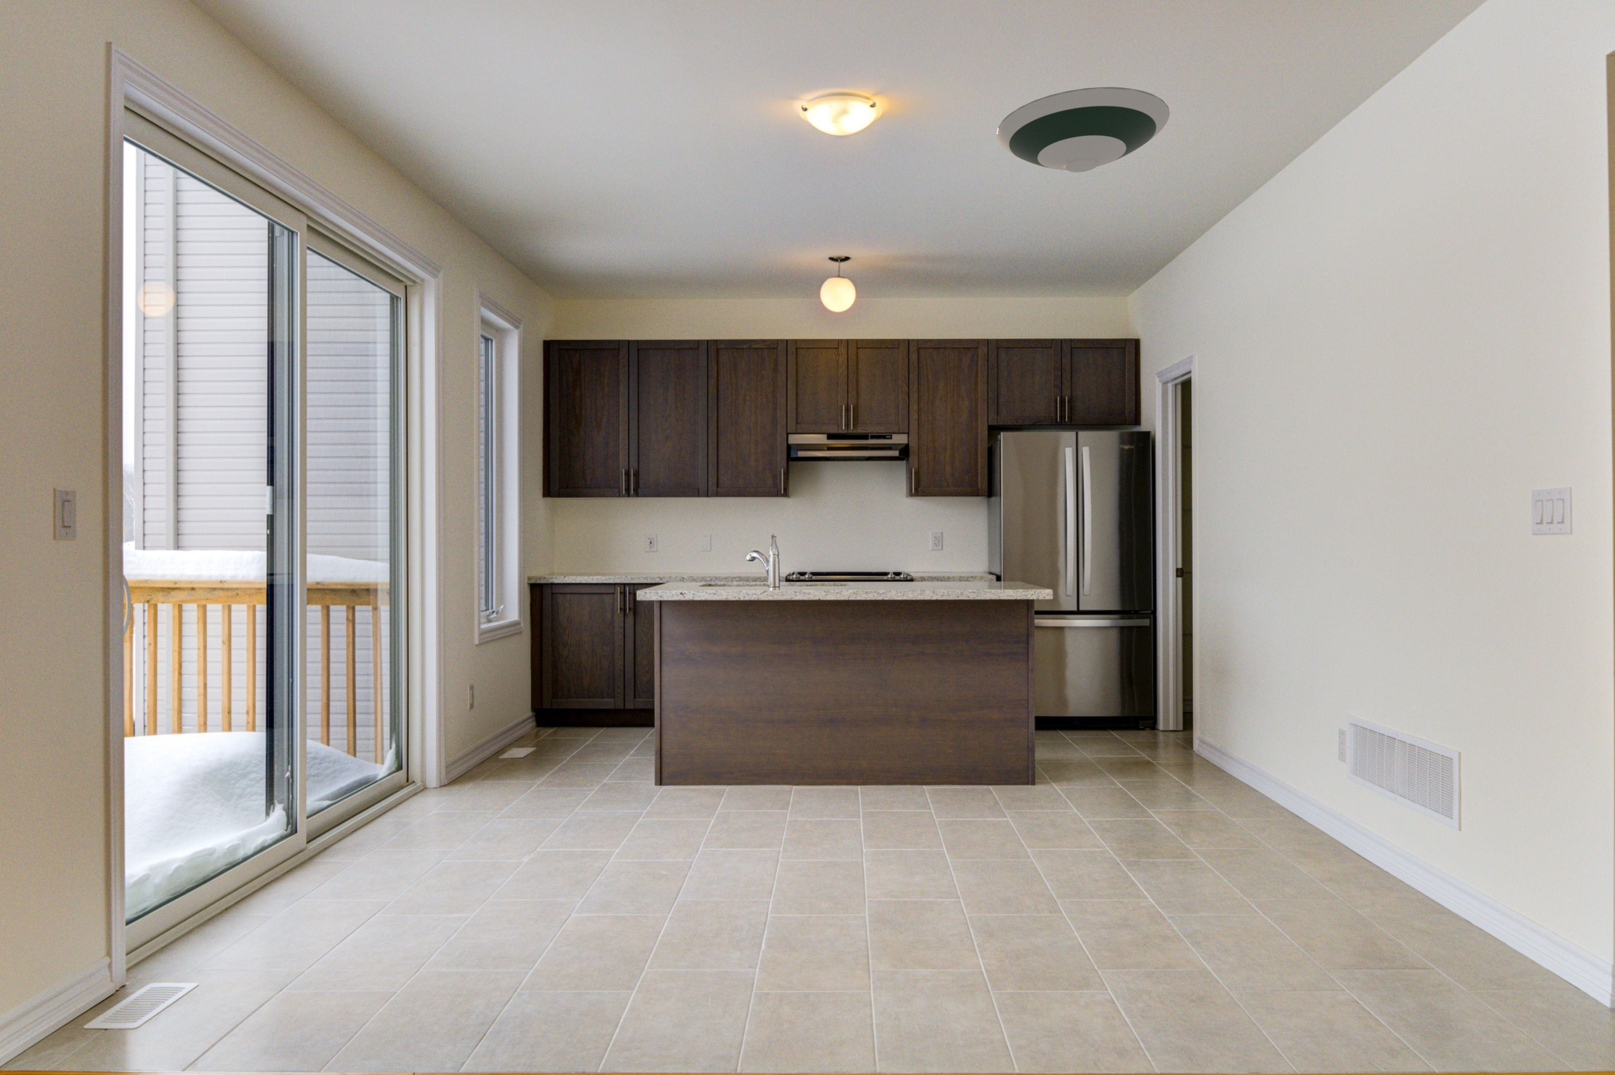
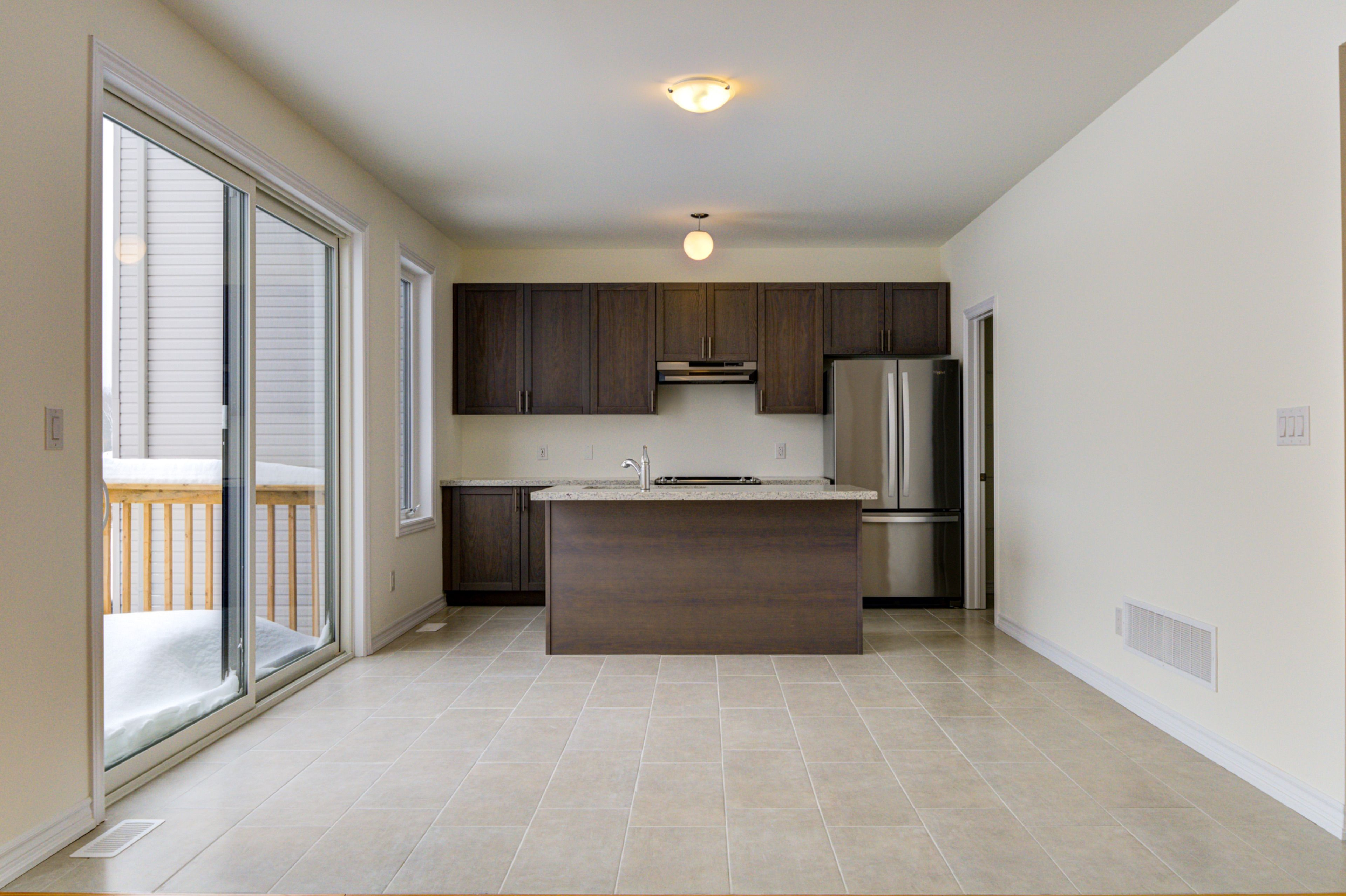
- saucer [996,86,1170,173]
